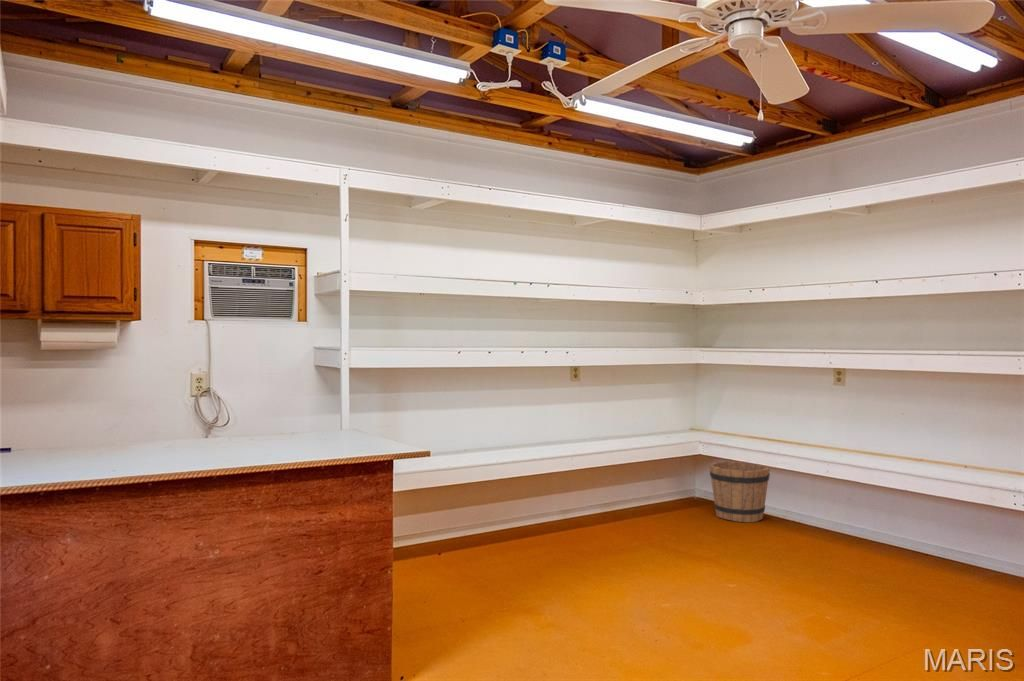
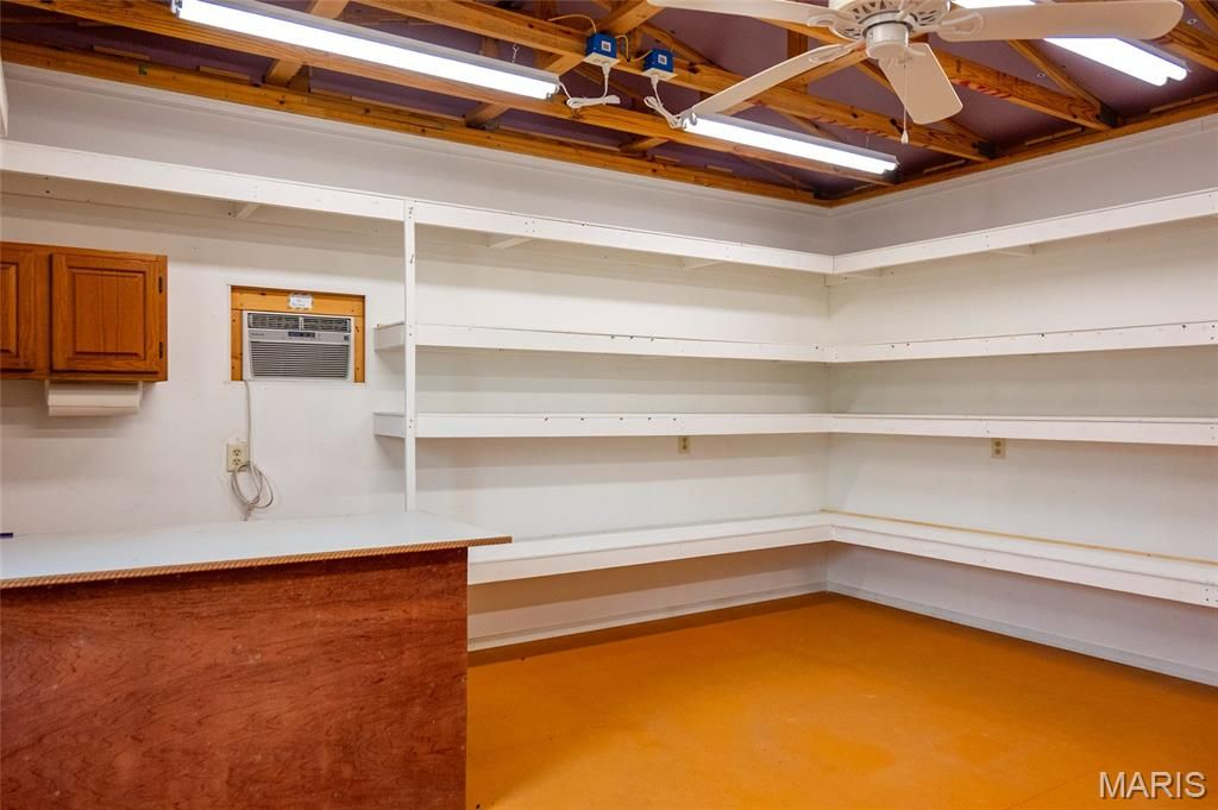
- bucket [708,460,771,523]
